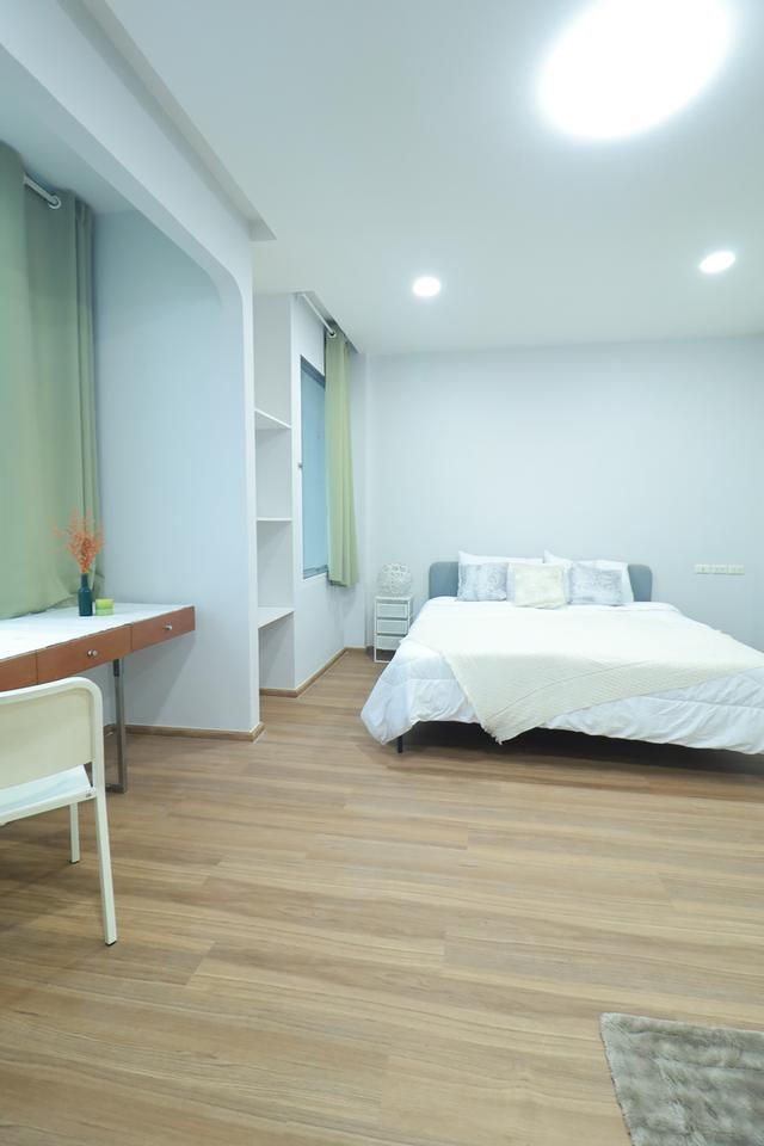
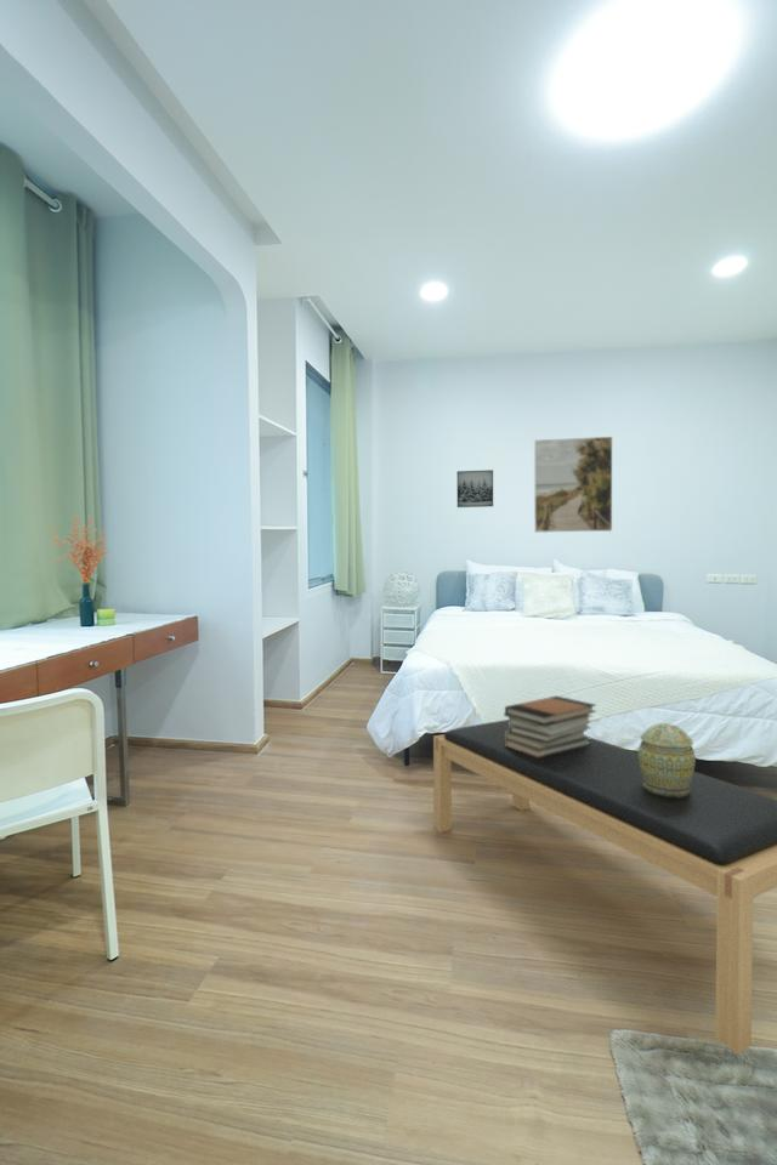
+ decorative box [637,722,697,797]
+ bench [432,718,777,1056]
+ wall art [456,468,494,508]
+ book stack [503,694,597,757]
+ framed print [533,436,613,534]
